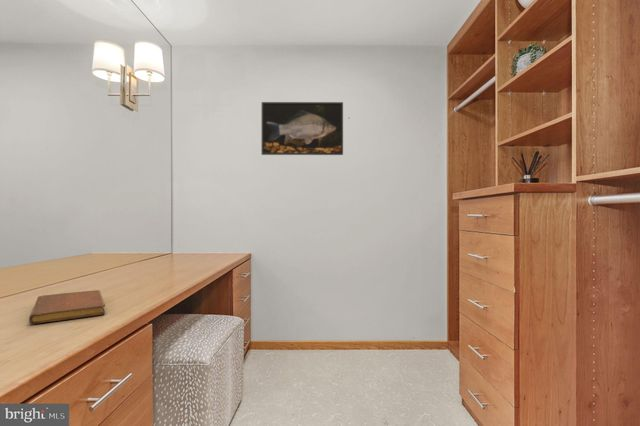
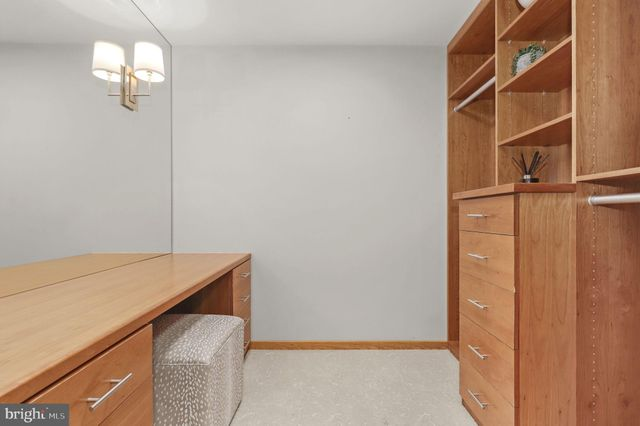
- notebook [28,289,106,325]
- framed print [261,101,344,156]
